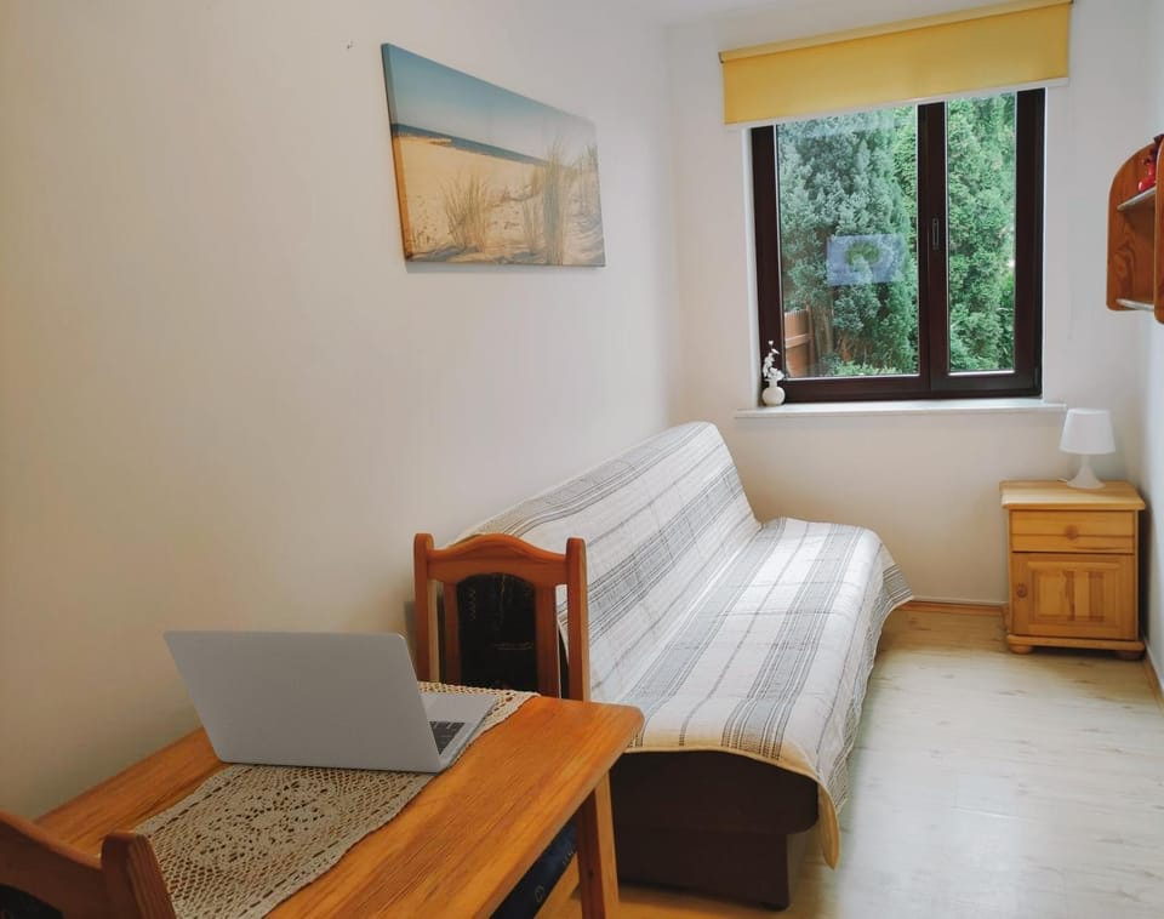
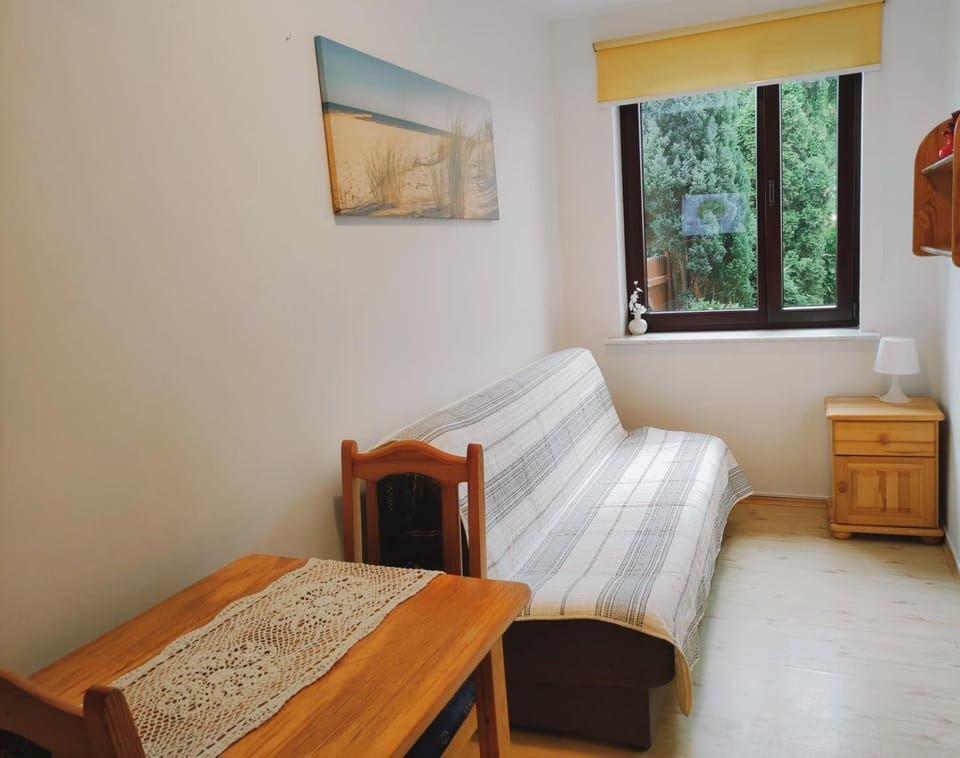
- laptop [162,629,498,774]
